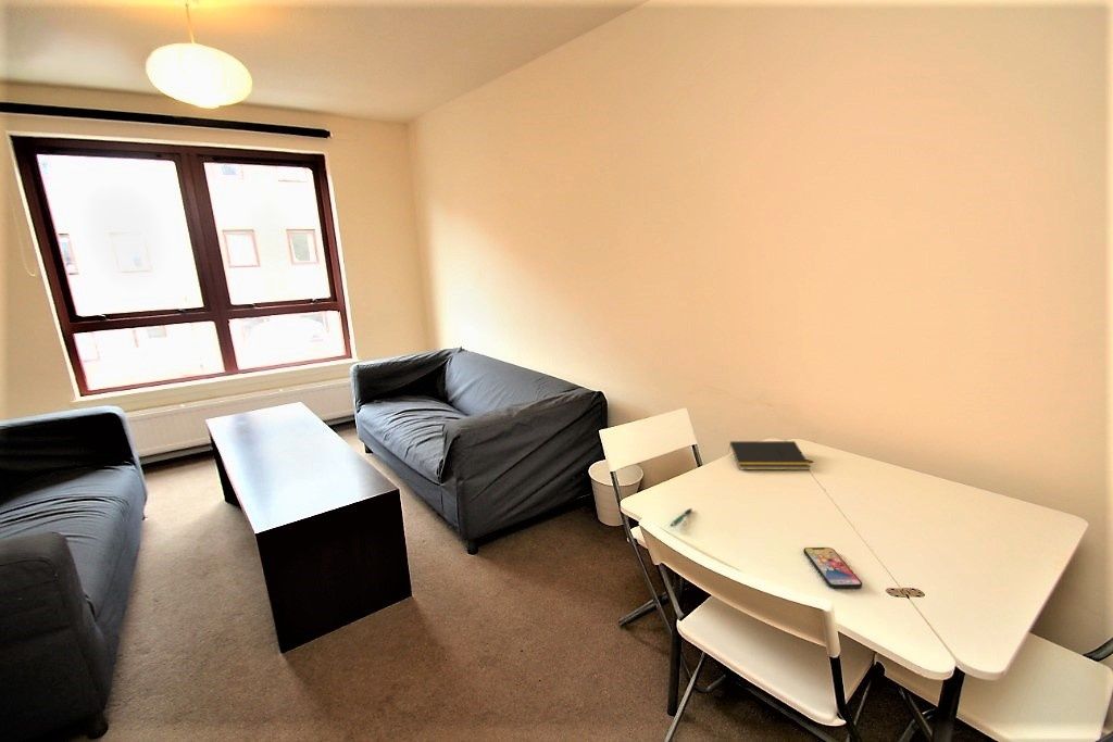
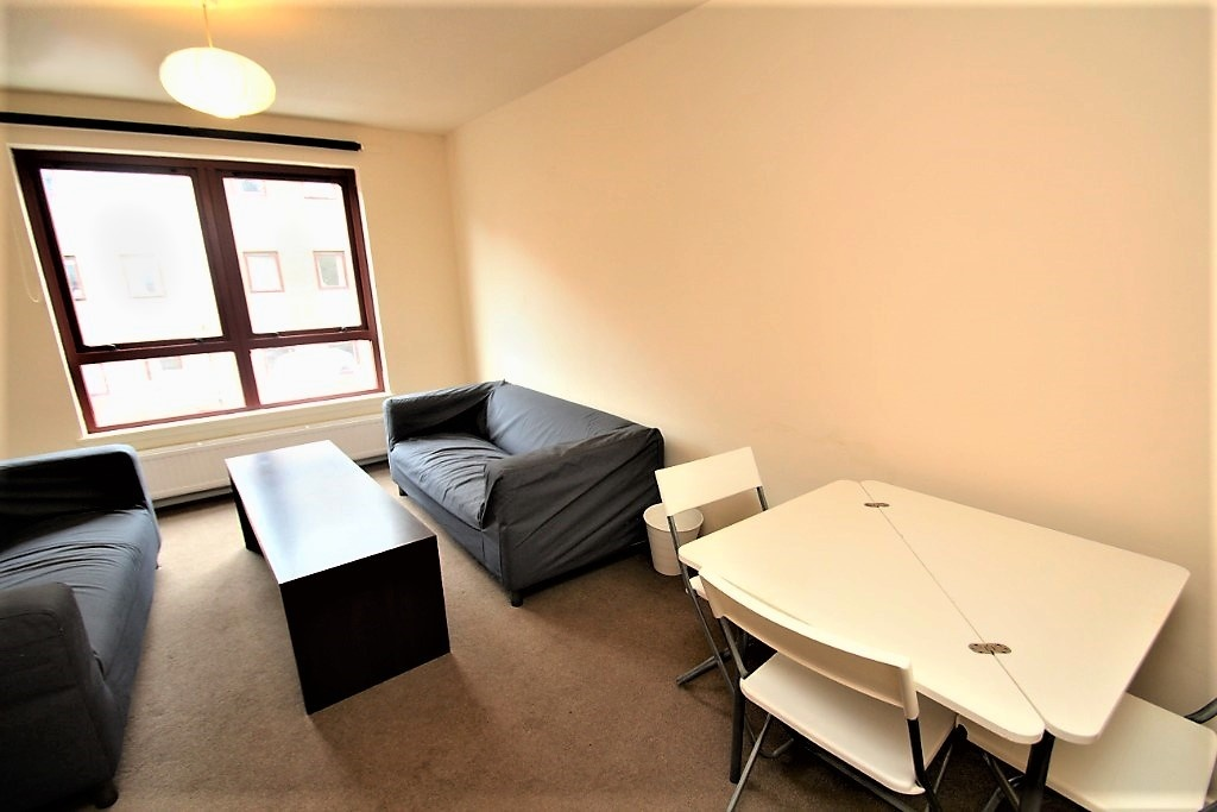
- smartphone [803,546,863,589]
- pen [670,507,693,528]
- notepad [727,440,811,471]
